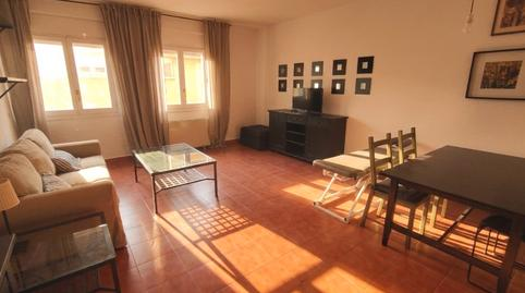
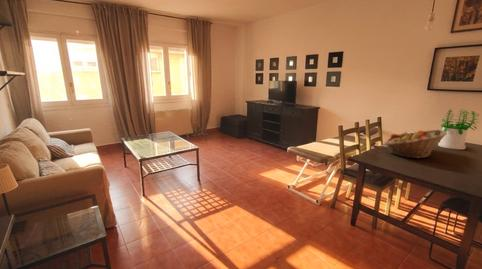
+ potted plant [437,108,481,150]
+ fruit basket [384,129,447,159]
